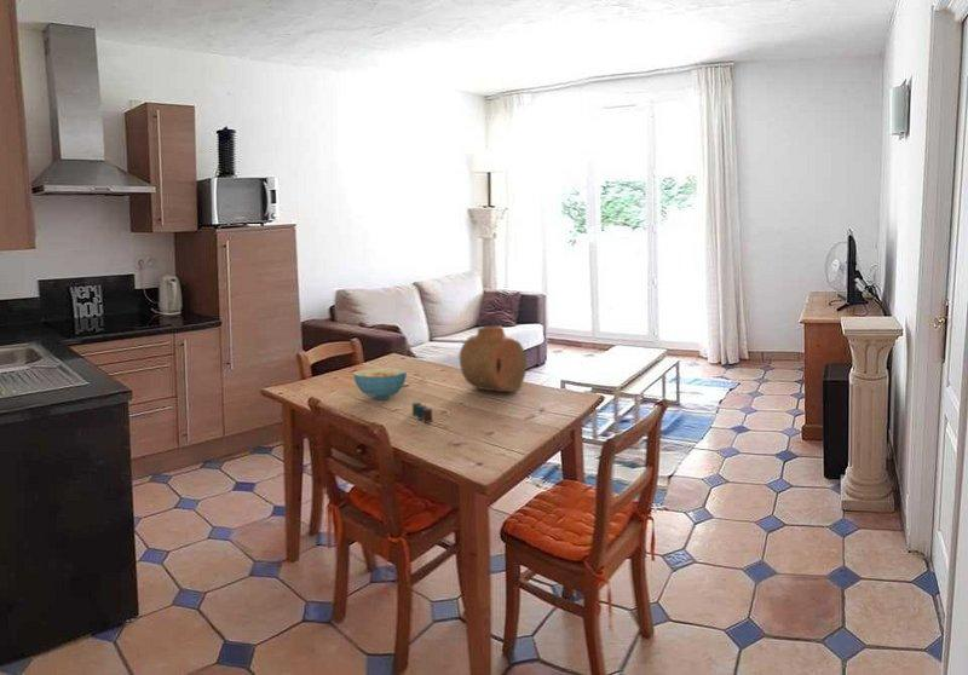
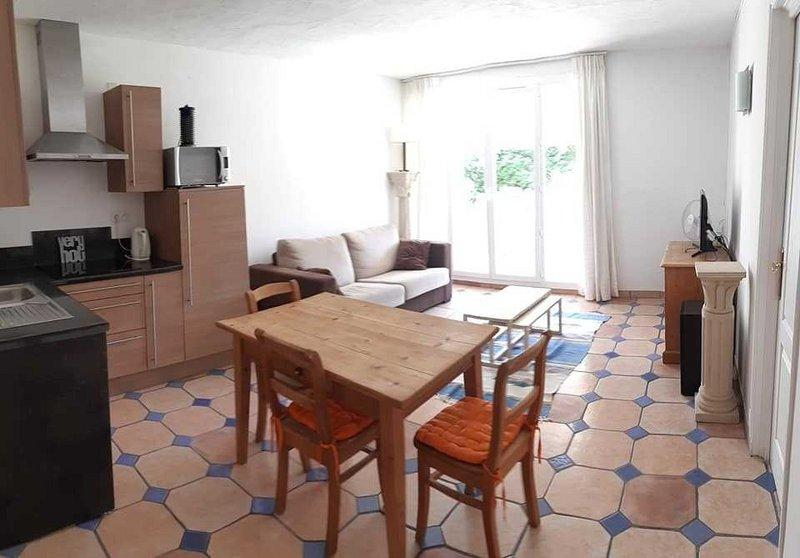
- cup [411,402,433,423]
- vase [459,324,528,393]
- cereal bowl [352,367,408,400]
